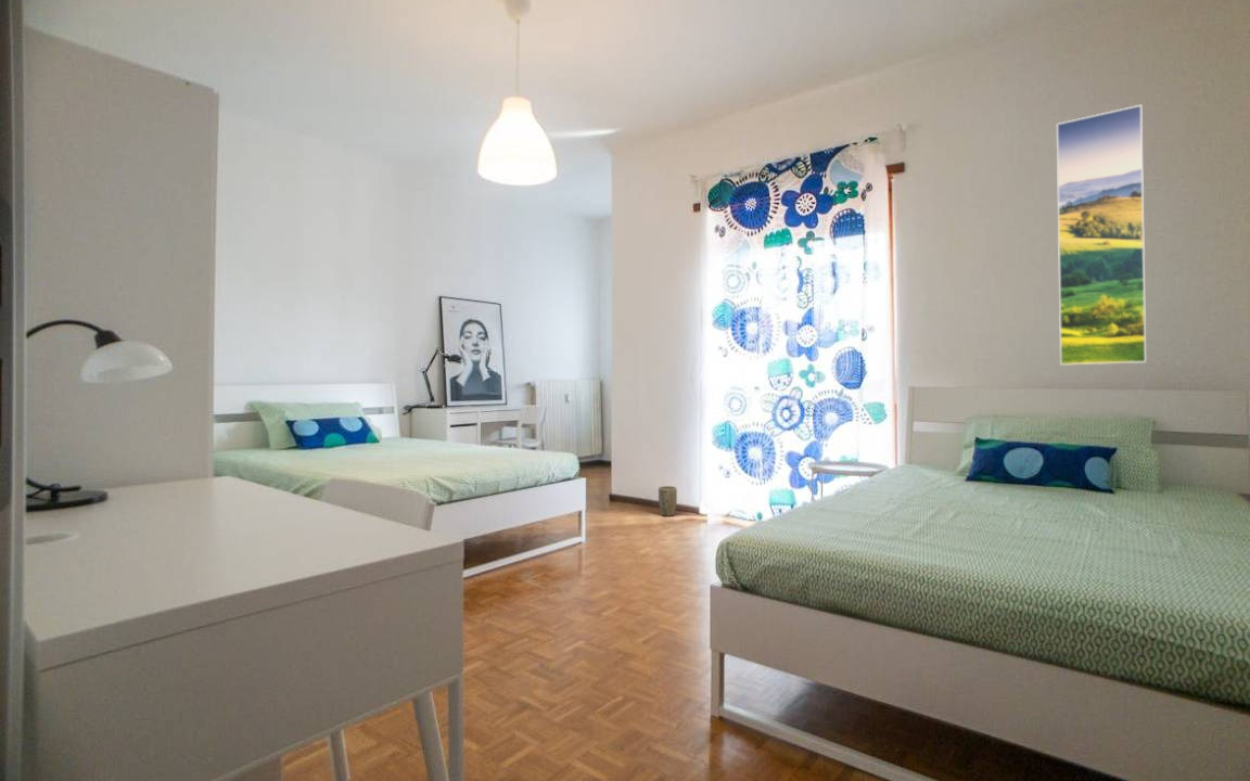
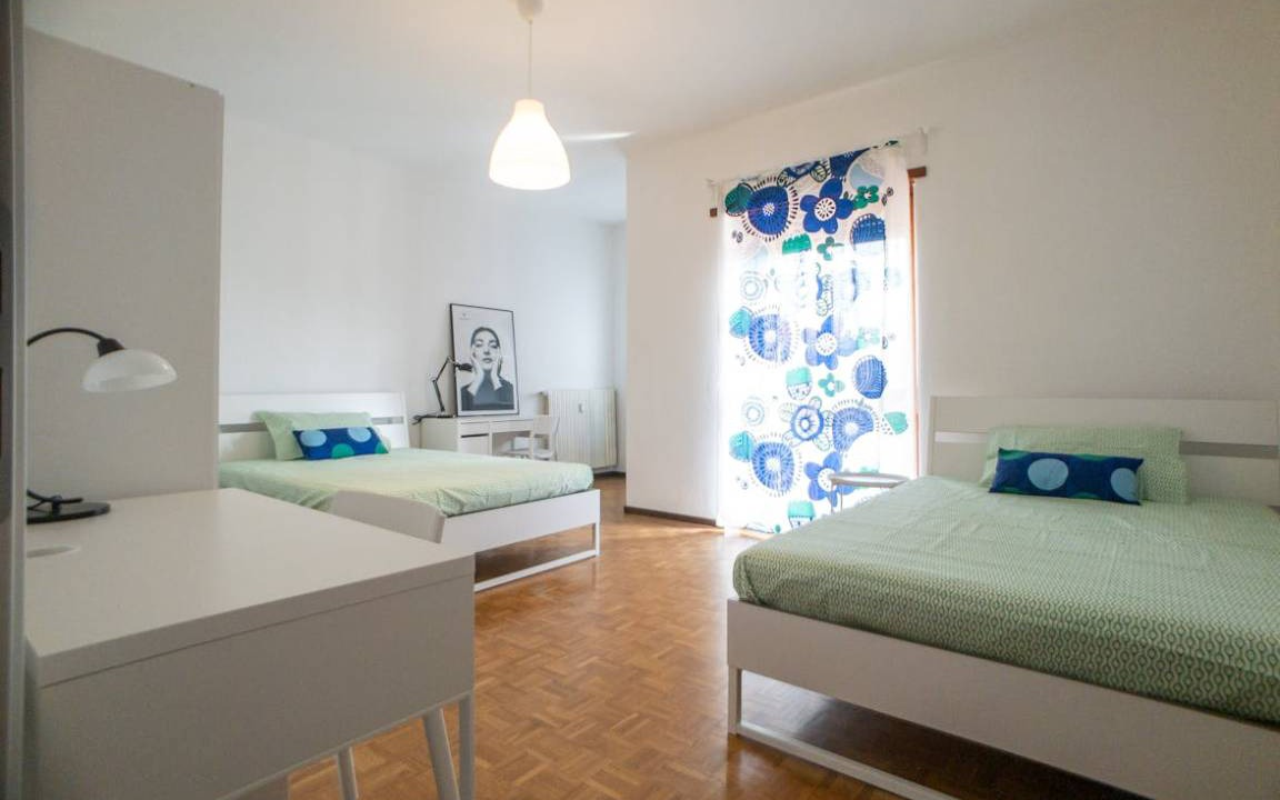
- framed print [1056,104,1147,367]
- plant pot [658,485,678,517]
